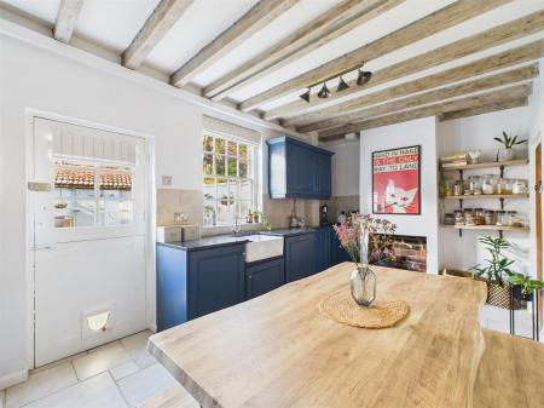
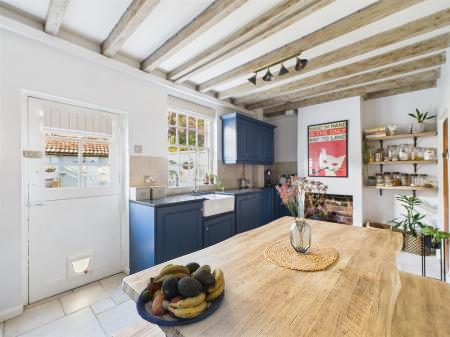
+ fruit bowl [135,261,226,327]
